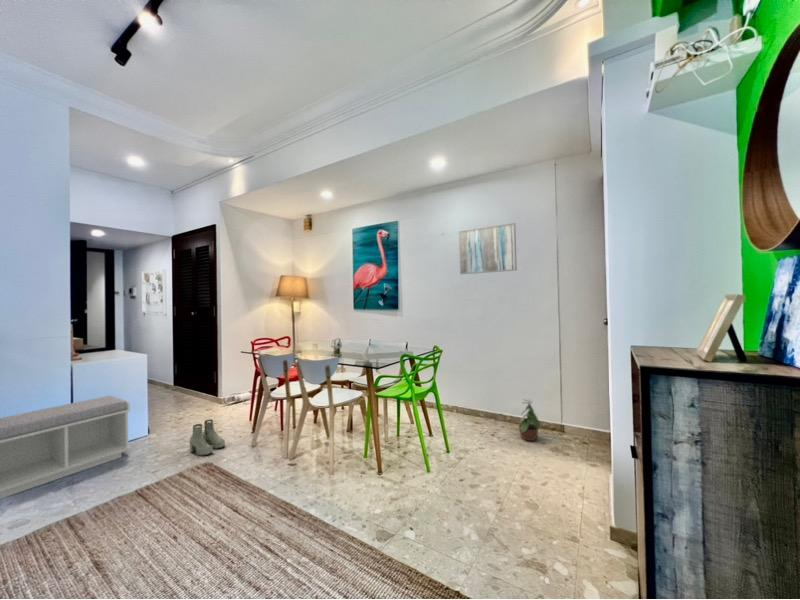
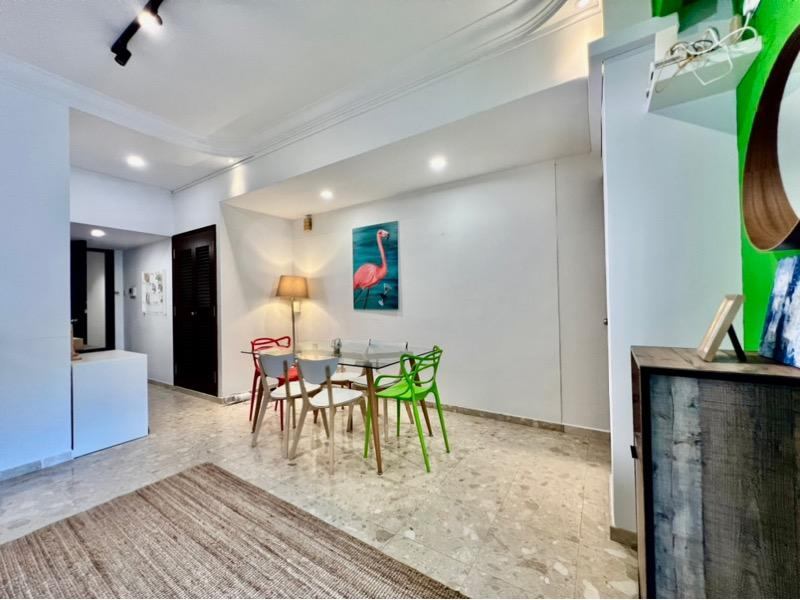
- wall art [458,222,518,275]
- potted plant [517,398,541,442]
- bench [0,395,131,500]
- boots [189,418,226,456]
